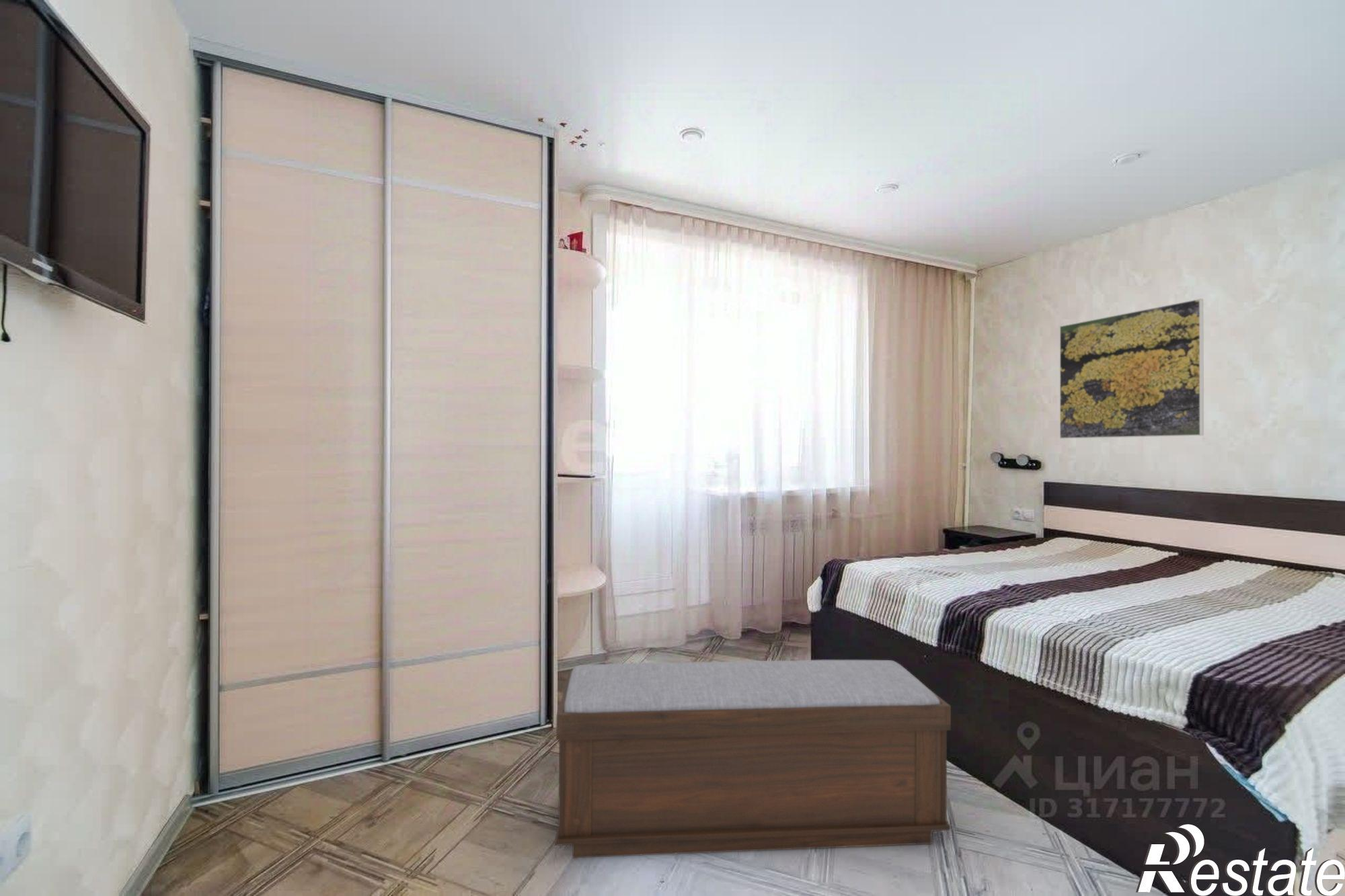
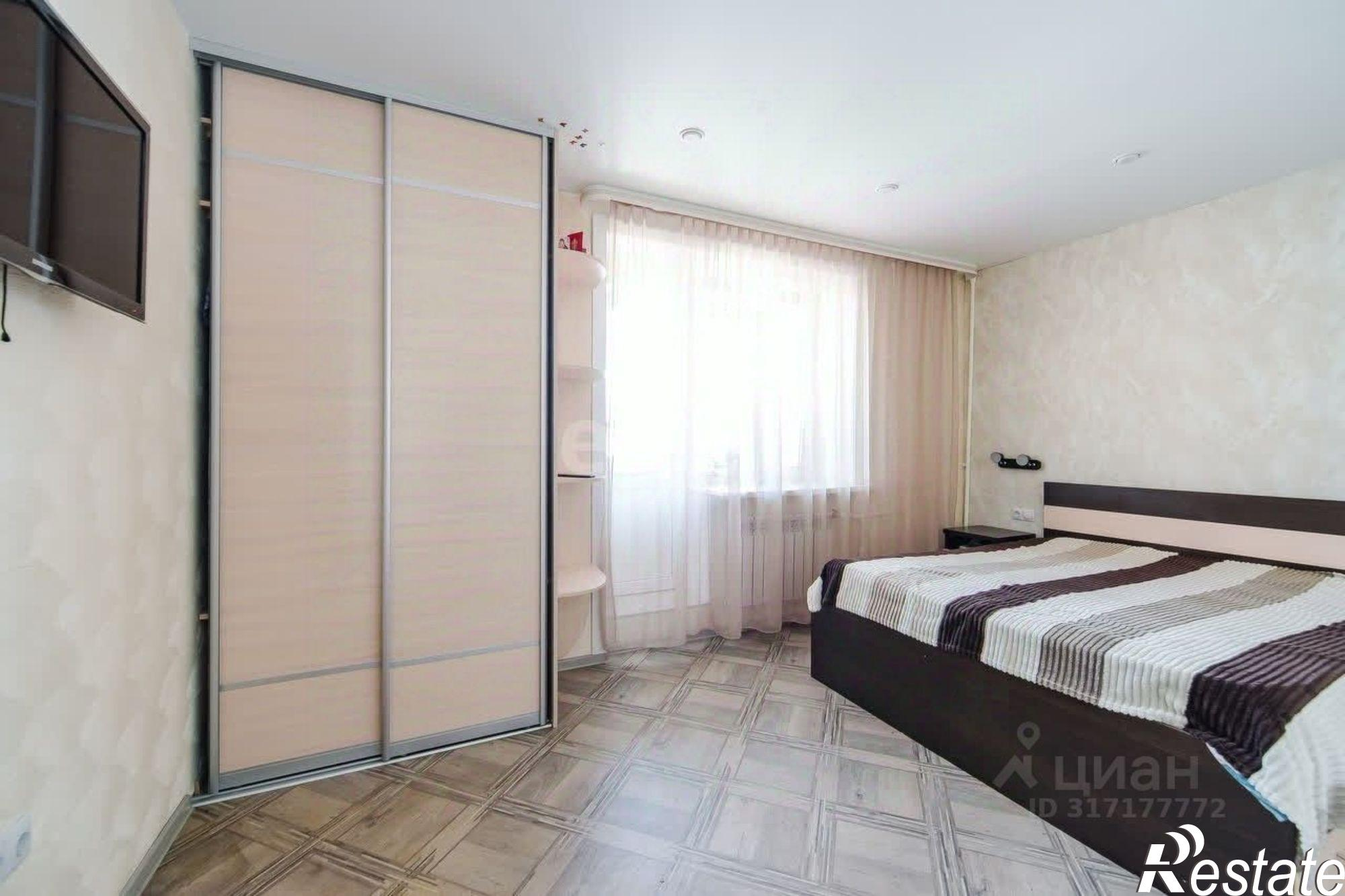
- bench [554,659,952,859]
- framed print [1059,298,1204,440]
